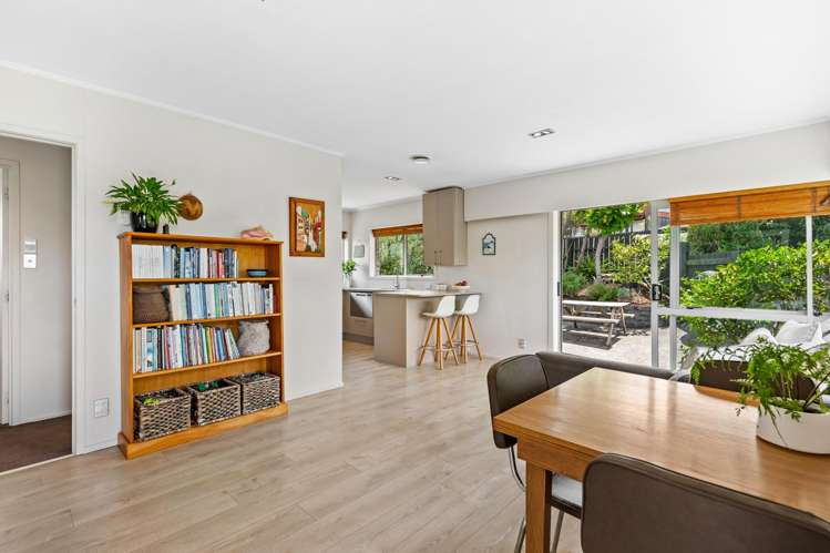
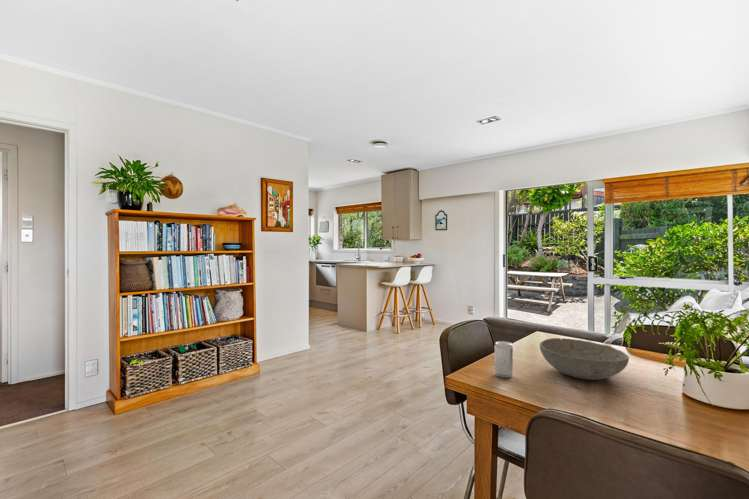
+ beverage can [493,340,514,379]
+ bowl [539,337,630,381]
